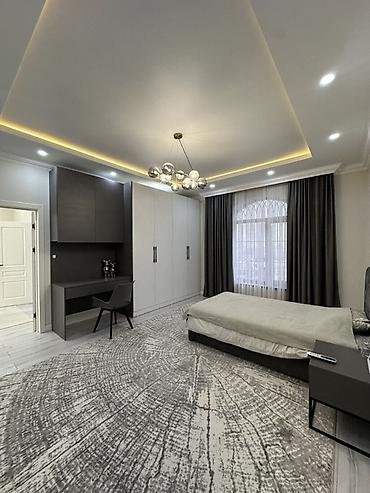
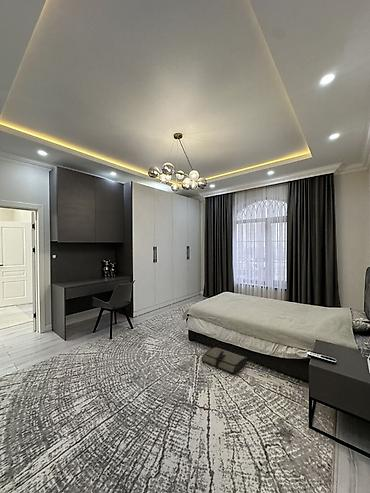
+ tool roll [200,346,249,375]
